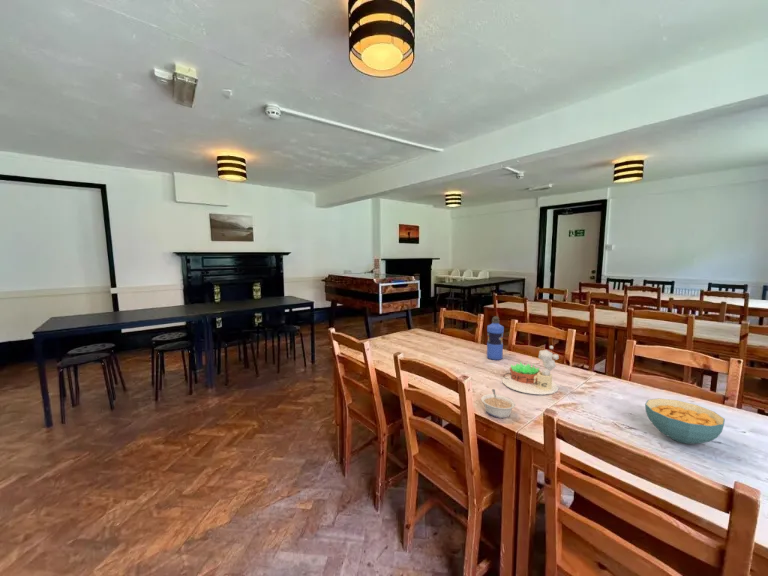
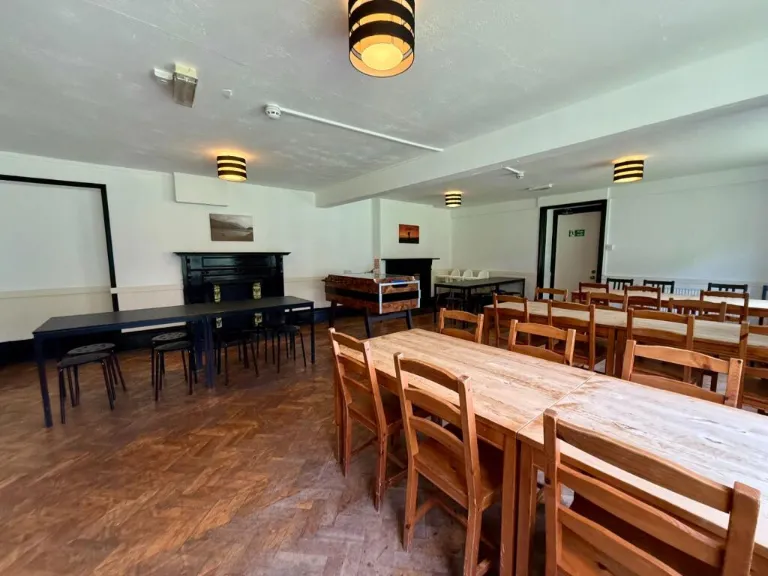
- succulent plant [501,345,560,396]
- legume [480,388,516,419]
- cereal bowl [644,397,726,445]
- water bottle [486,315,505,361]
